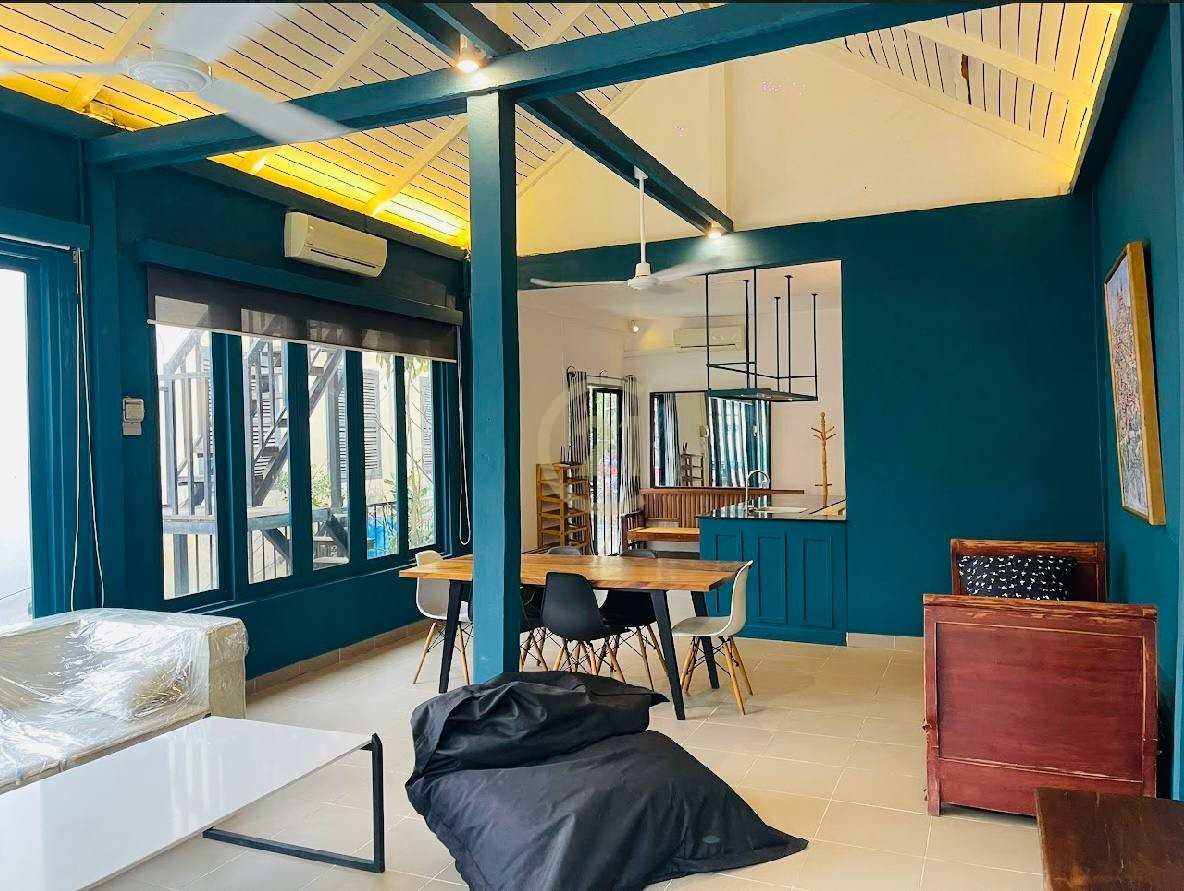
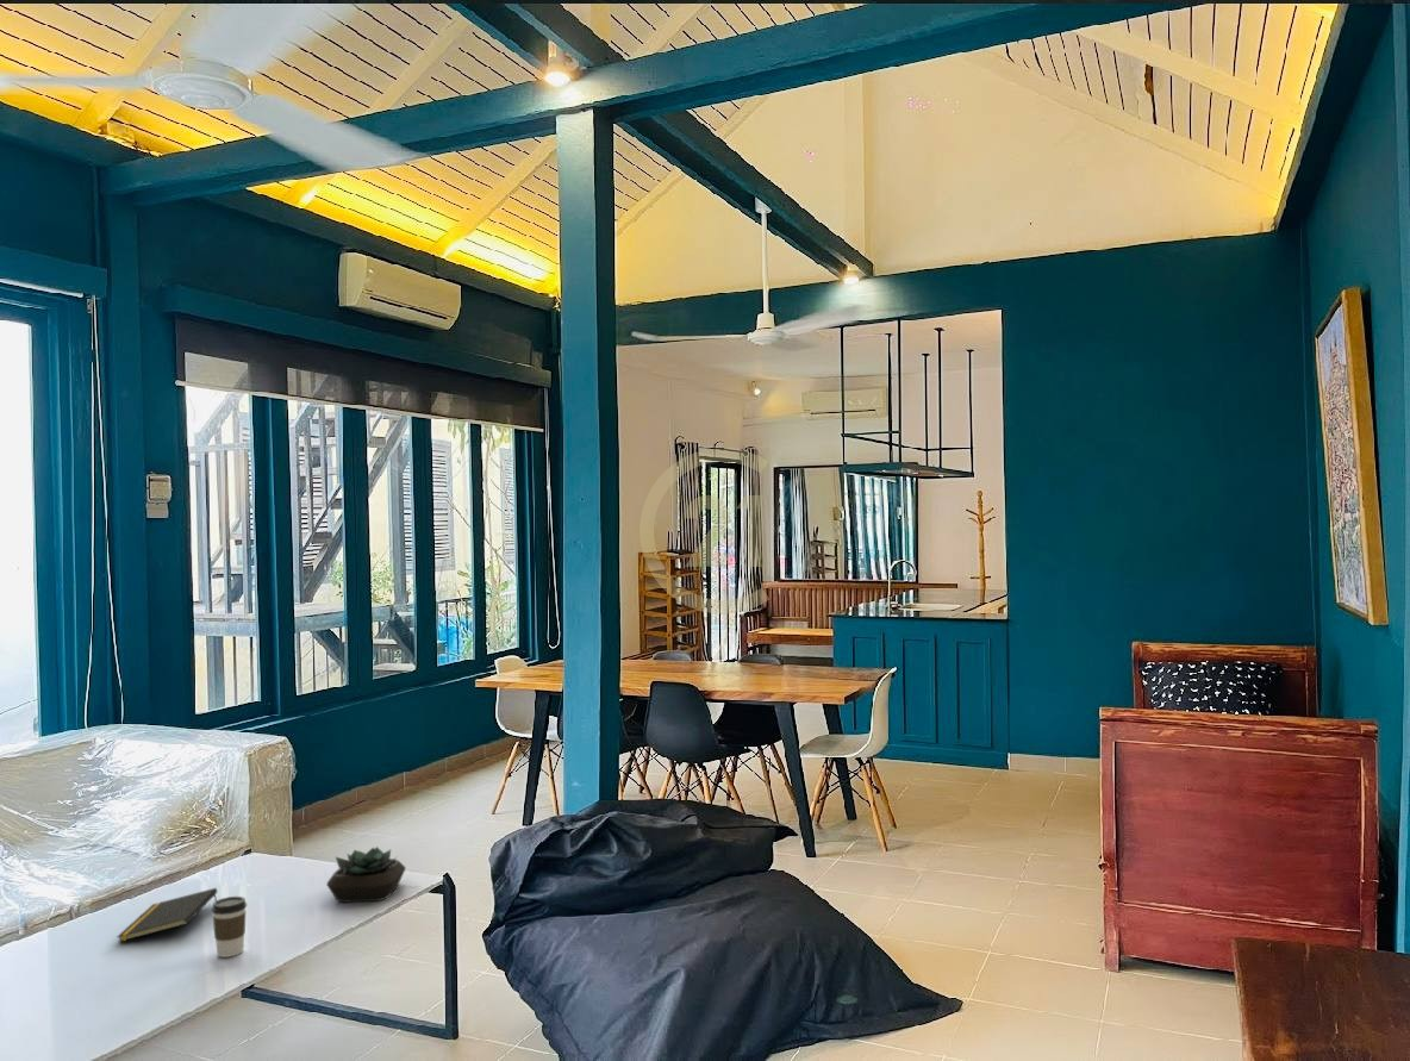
+ notepad [116,887,218,943]
+ succulent plant [325,845,407,903]
+ coffee cup [211,895,248,959]
